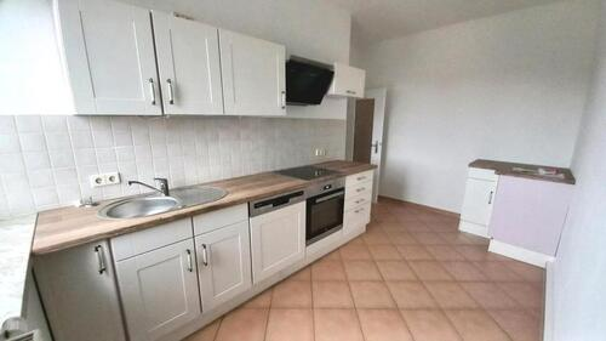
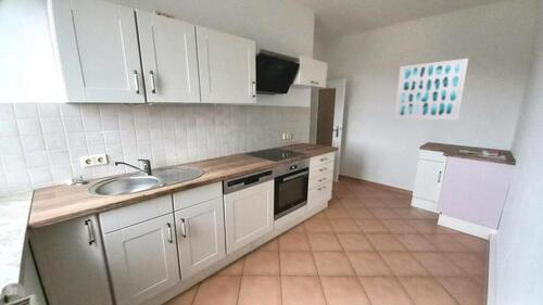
+ wall art [393,58,469,120]
